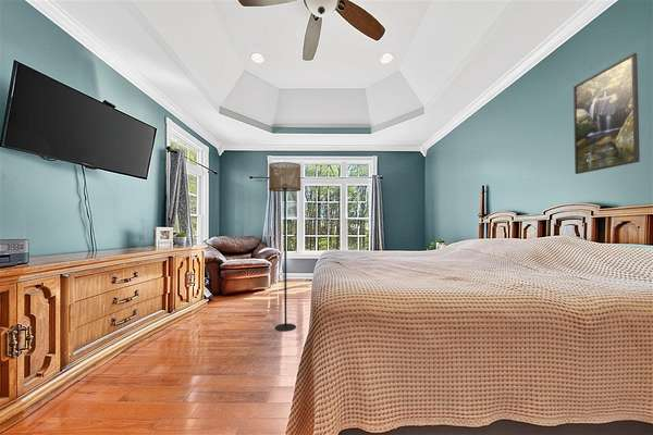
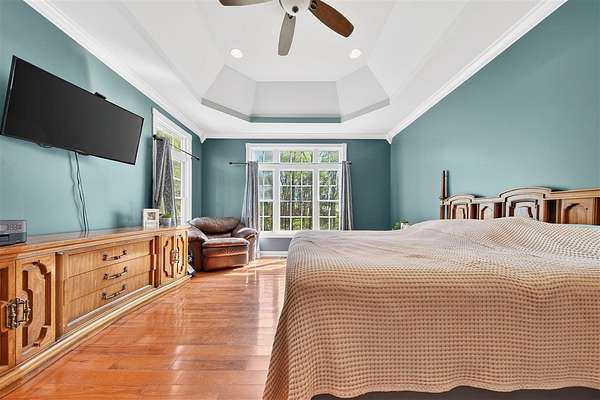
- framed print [572,52,641,175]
- floor lamp [268,161,301,333]
